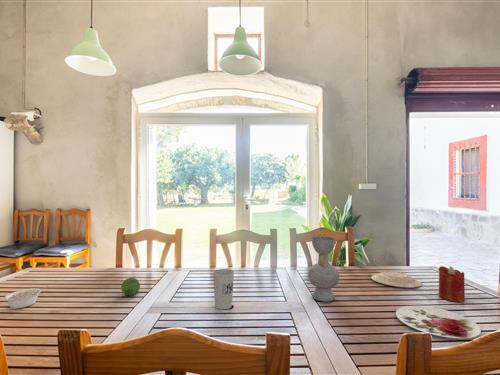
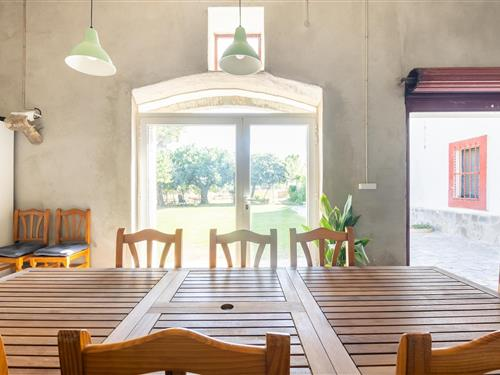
- candle [437,265,466,303]
- legume [3,285,49,310]
- decorative vase [307,236,340,303]
- cup [212,268,235,311]
- plate [370,270,423,289]
- plate [395,305,482,339]
- fruit [120,277,141,296]
